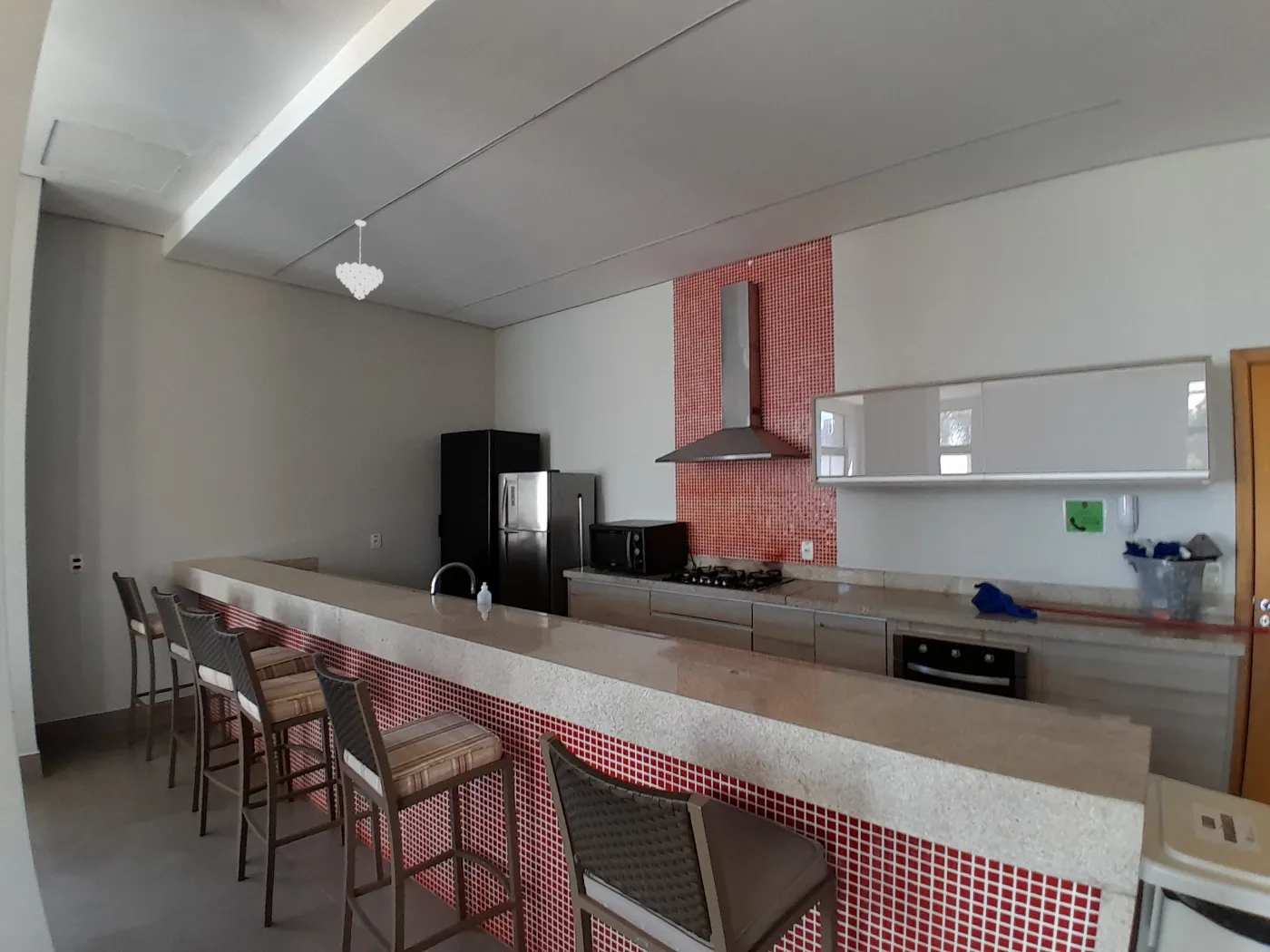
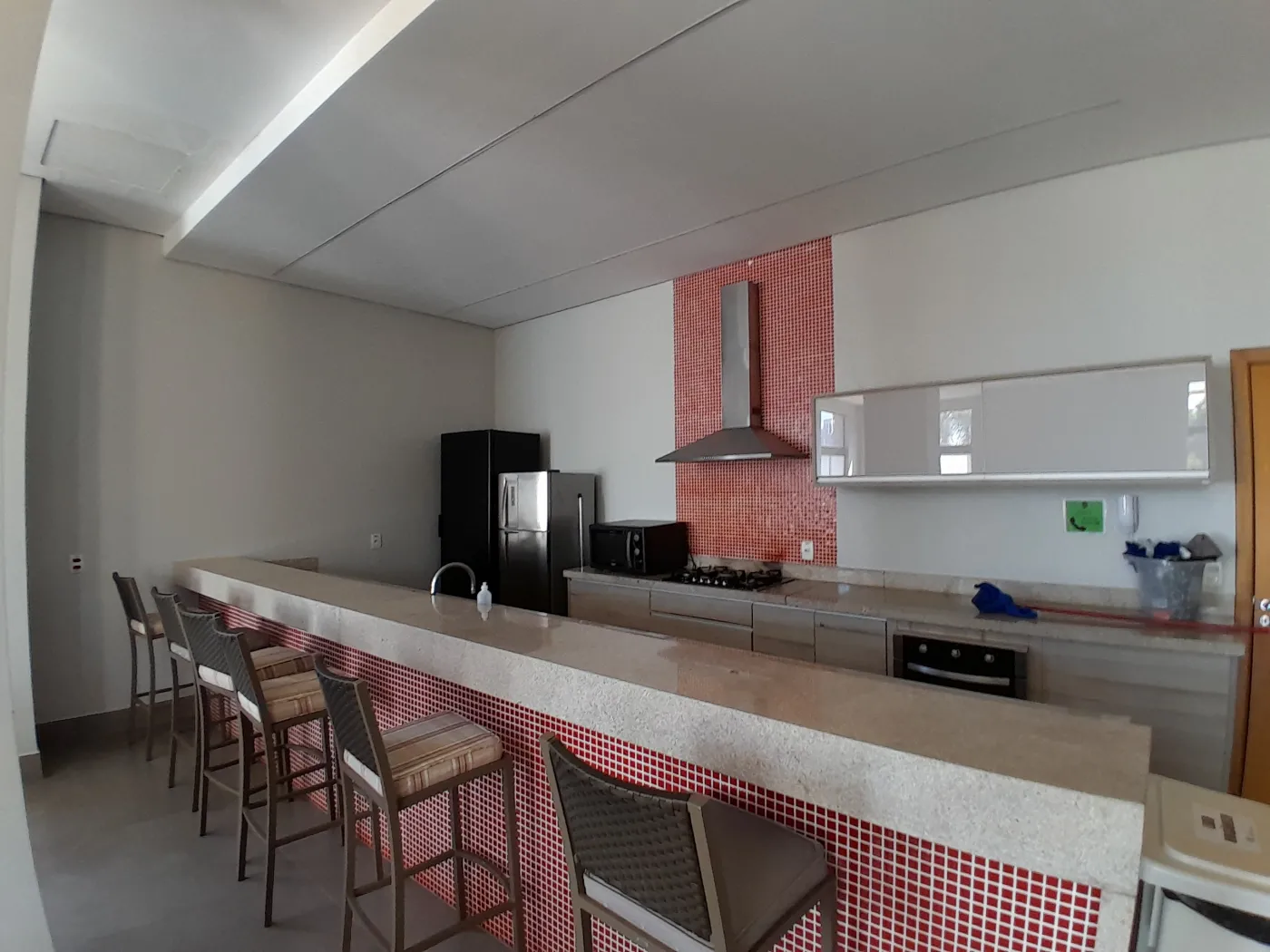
- pendant light [335,219,384,301]
